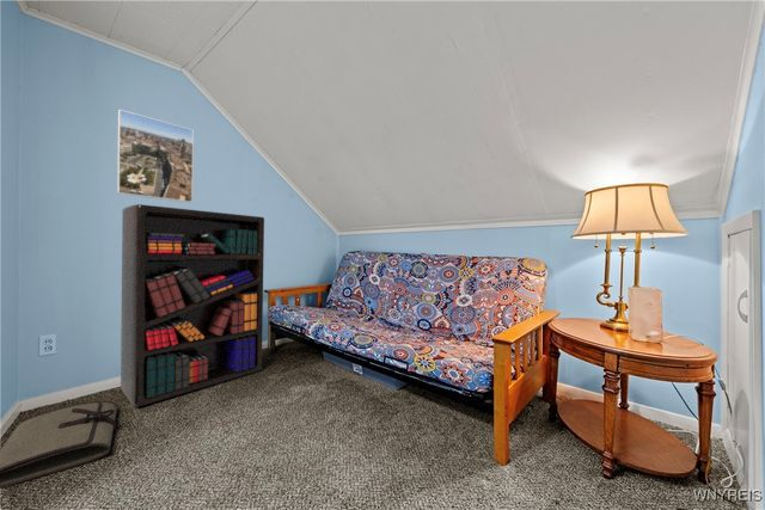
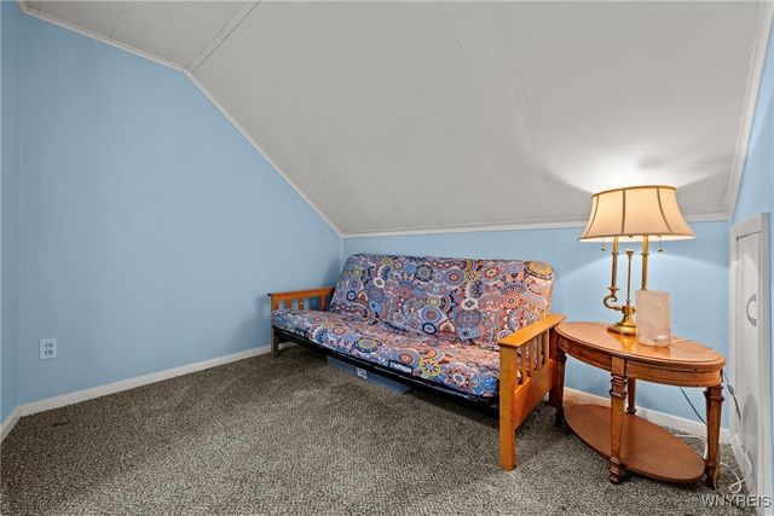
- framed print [116,109,195,203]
- tool roll [0,400,120,489]
- bookshelf [120,203,265,408]
